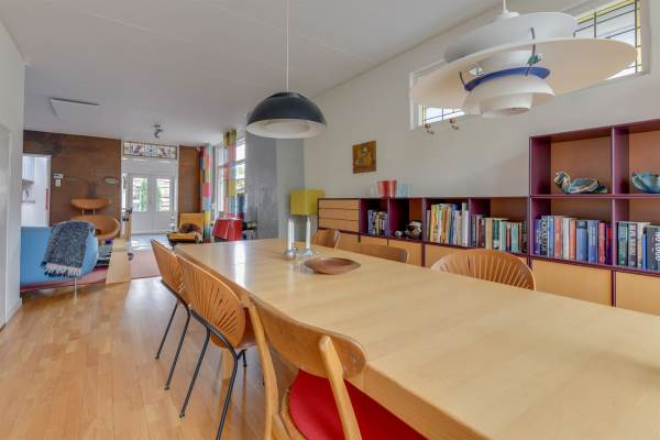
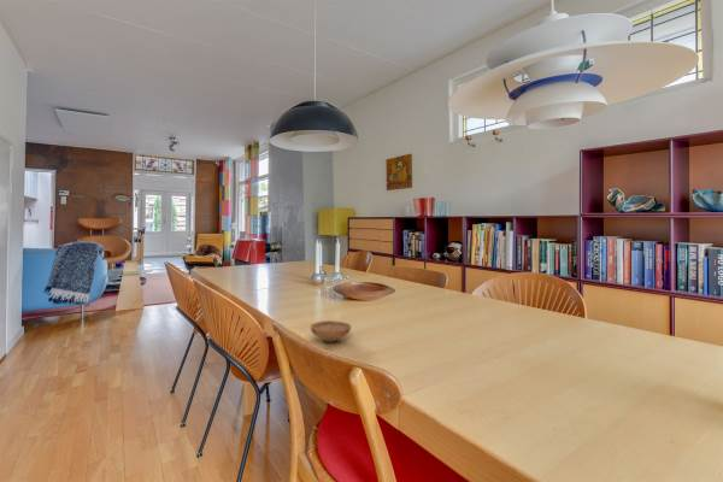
+ bowl [310,319,352,342]
